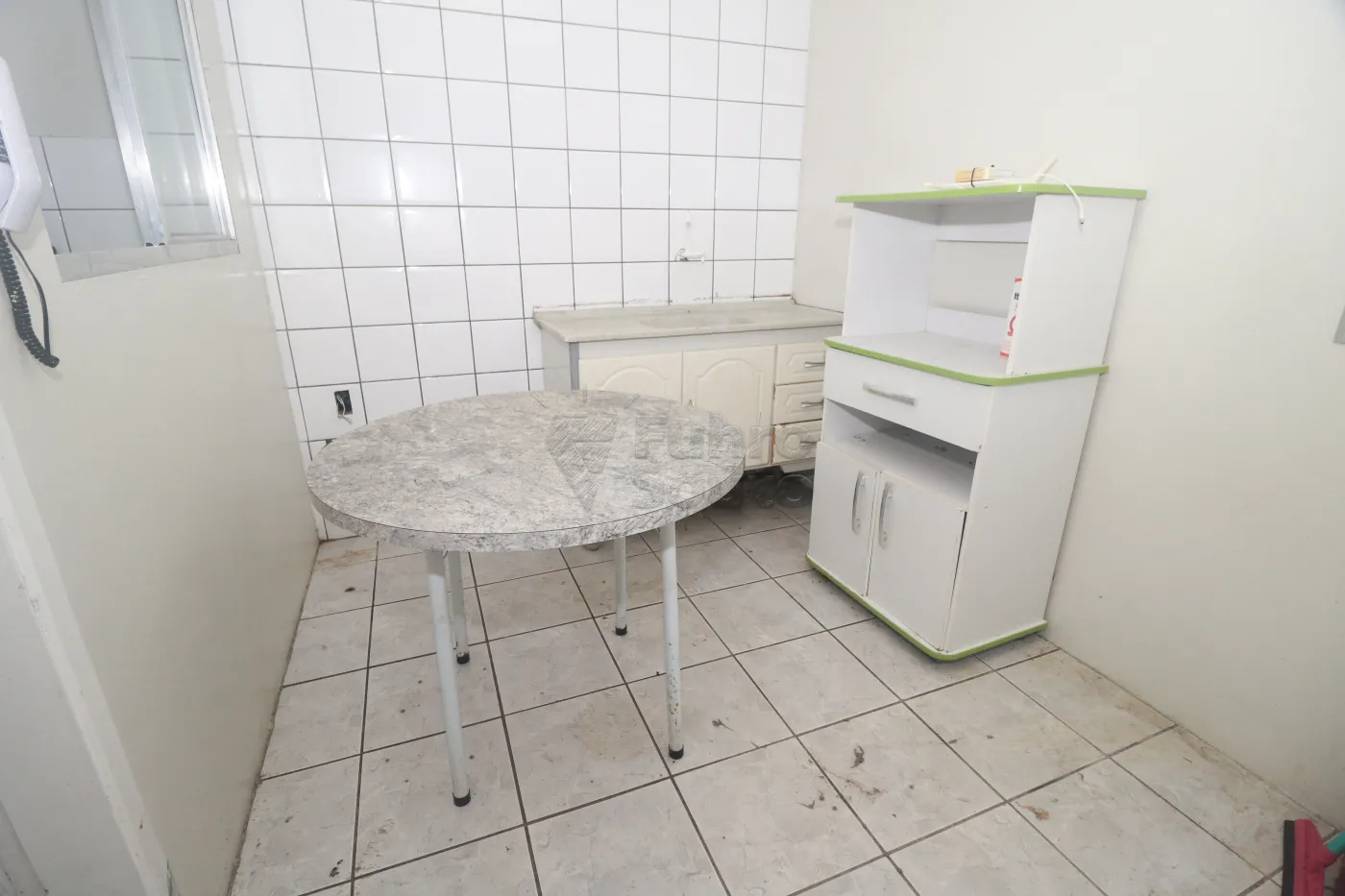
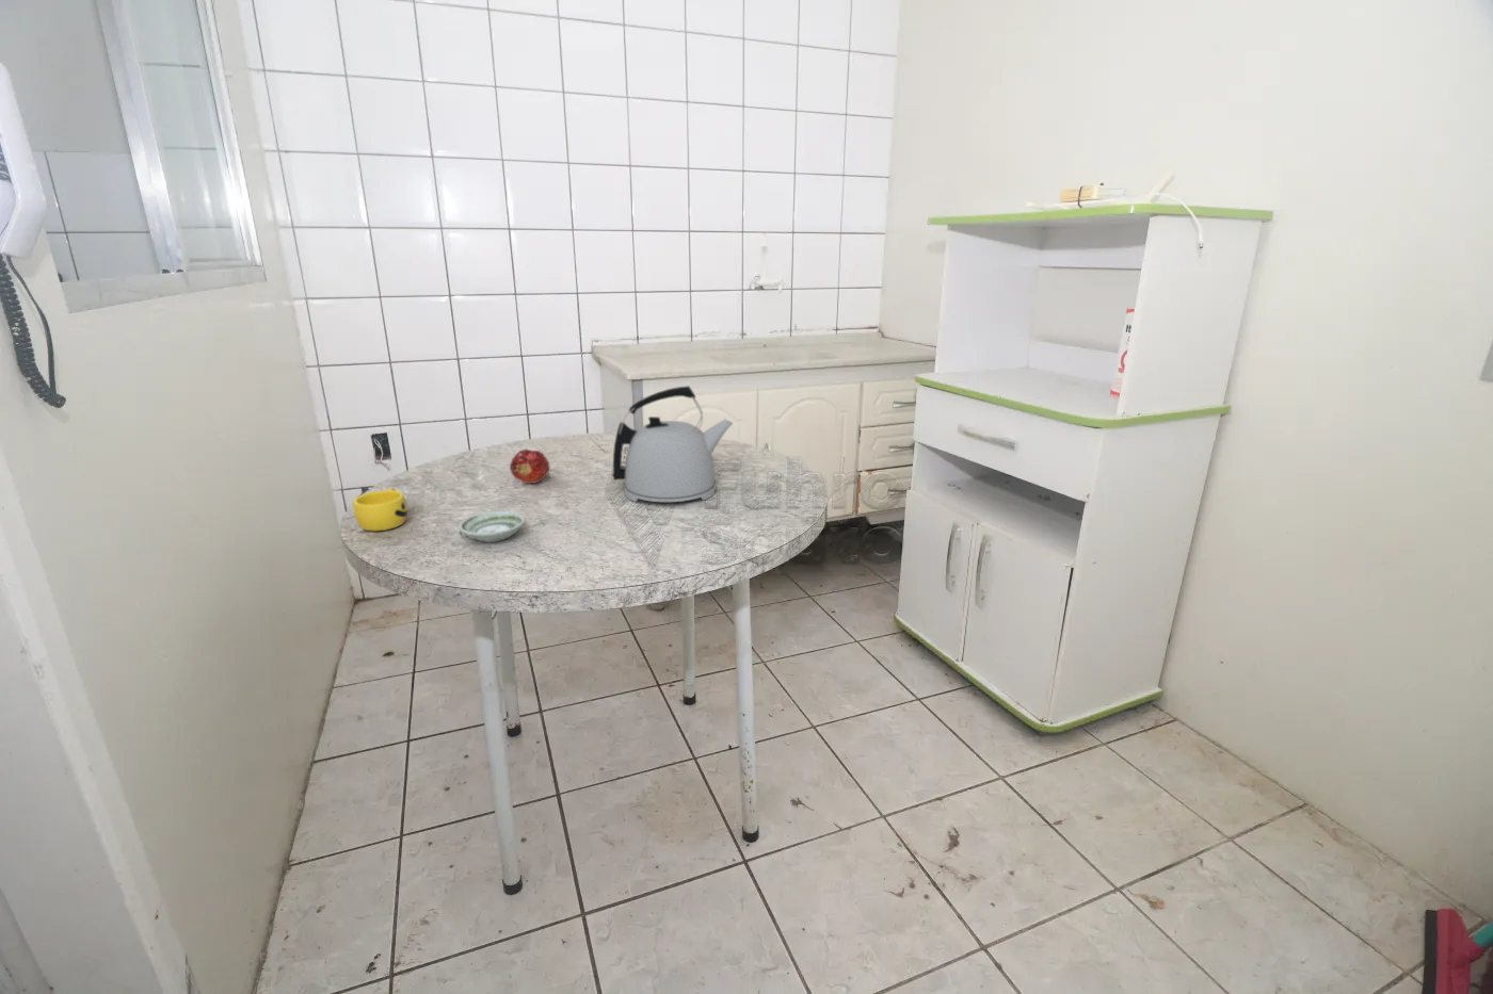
+ fruit [508,448,552,485]
+ saucer [457,510,526,544]
+ kettle [611,385,734,503]
+ cup [352,486,408,531]
